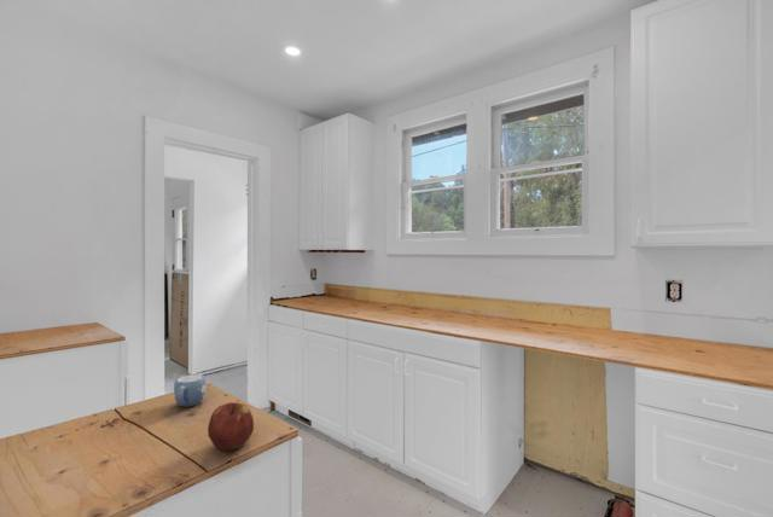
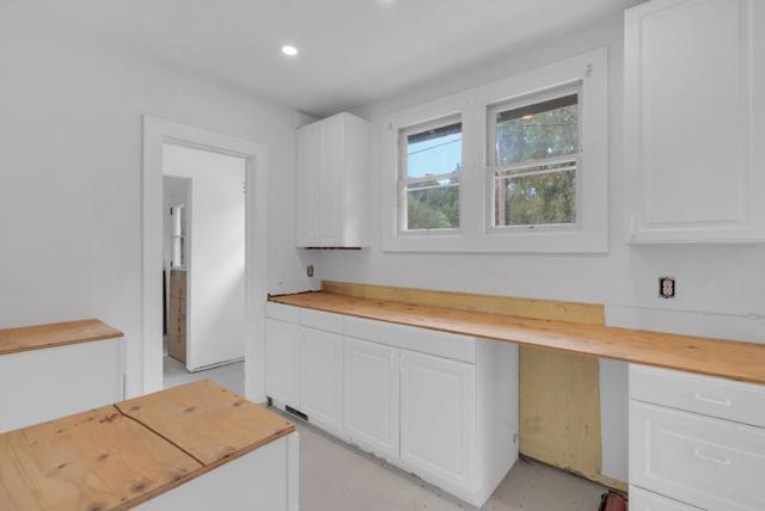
- apple [207,401,255,452]
- mug [173,373,208,408]
